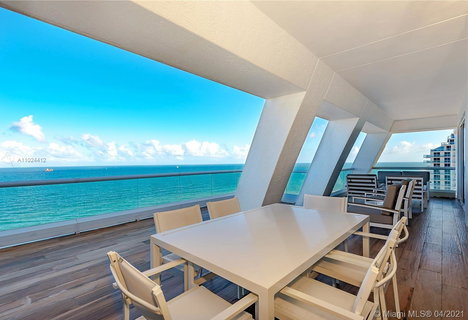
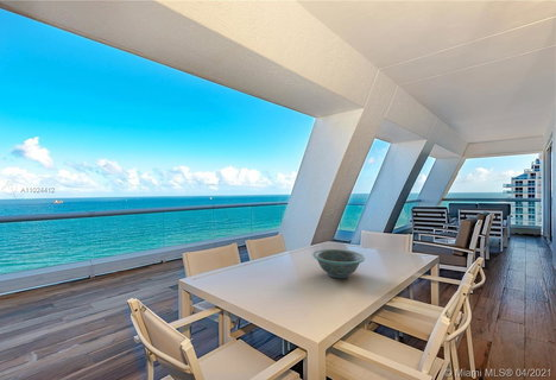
+ decorative bowl [311,248,366,279]
